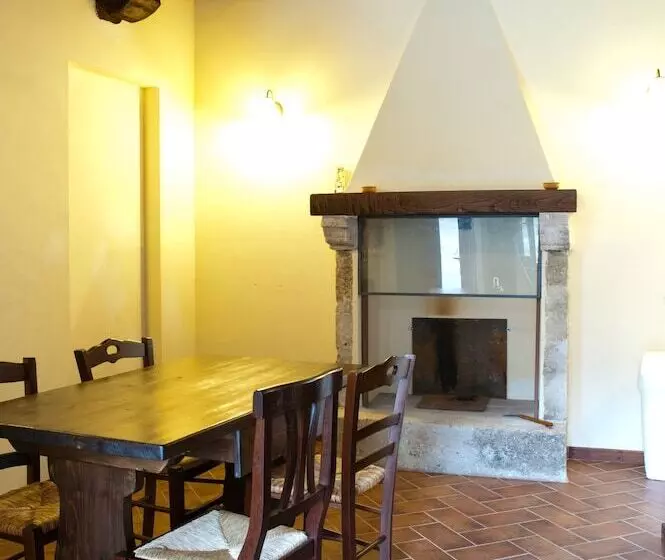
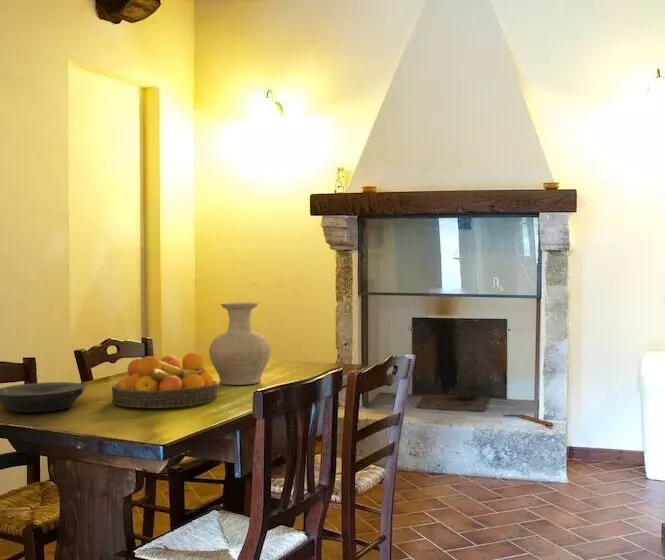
+ vase [208,301,272,386]
+ plate [0,381,85,414]
+ fruit bowl [111,351,218,409]
